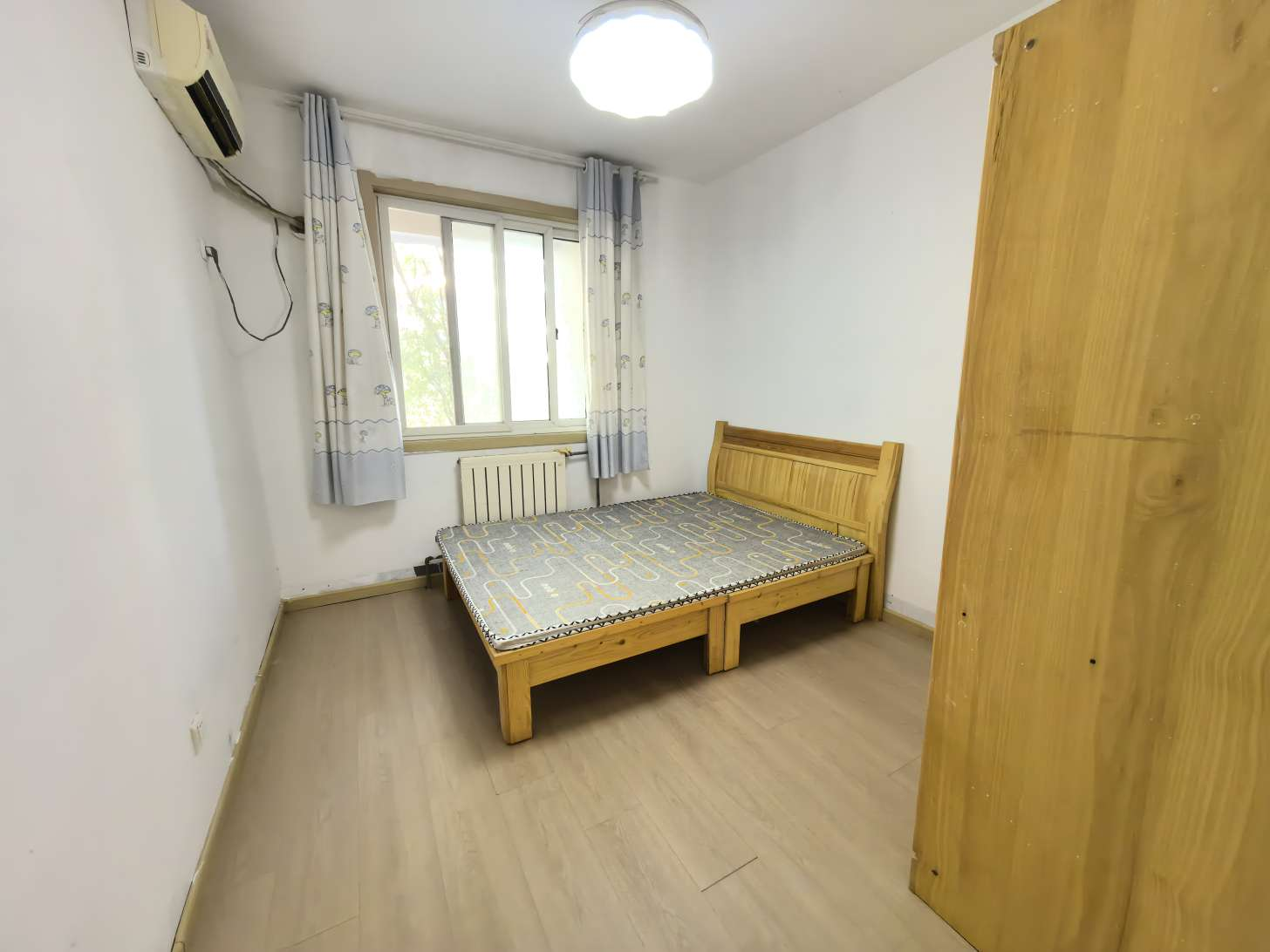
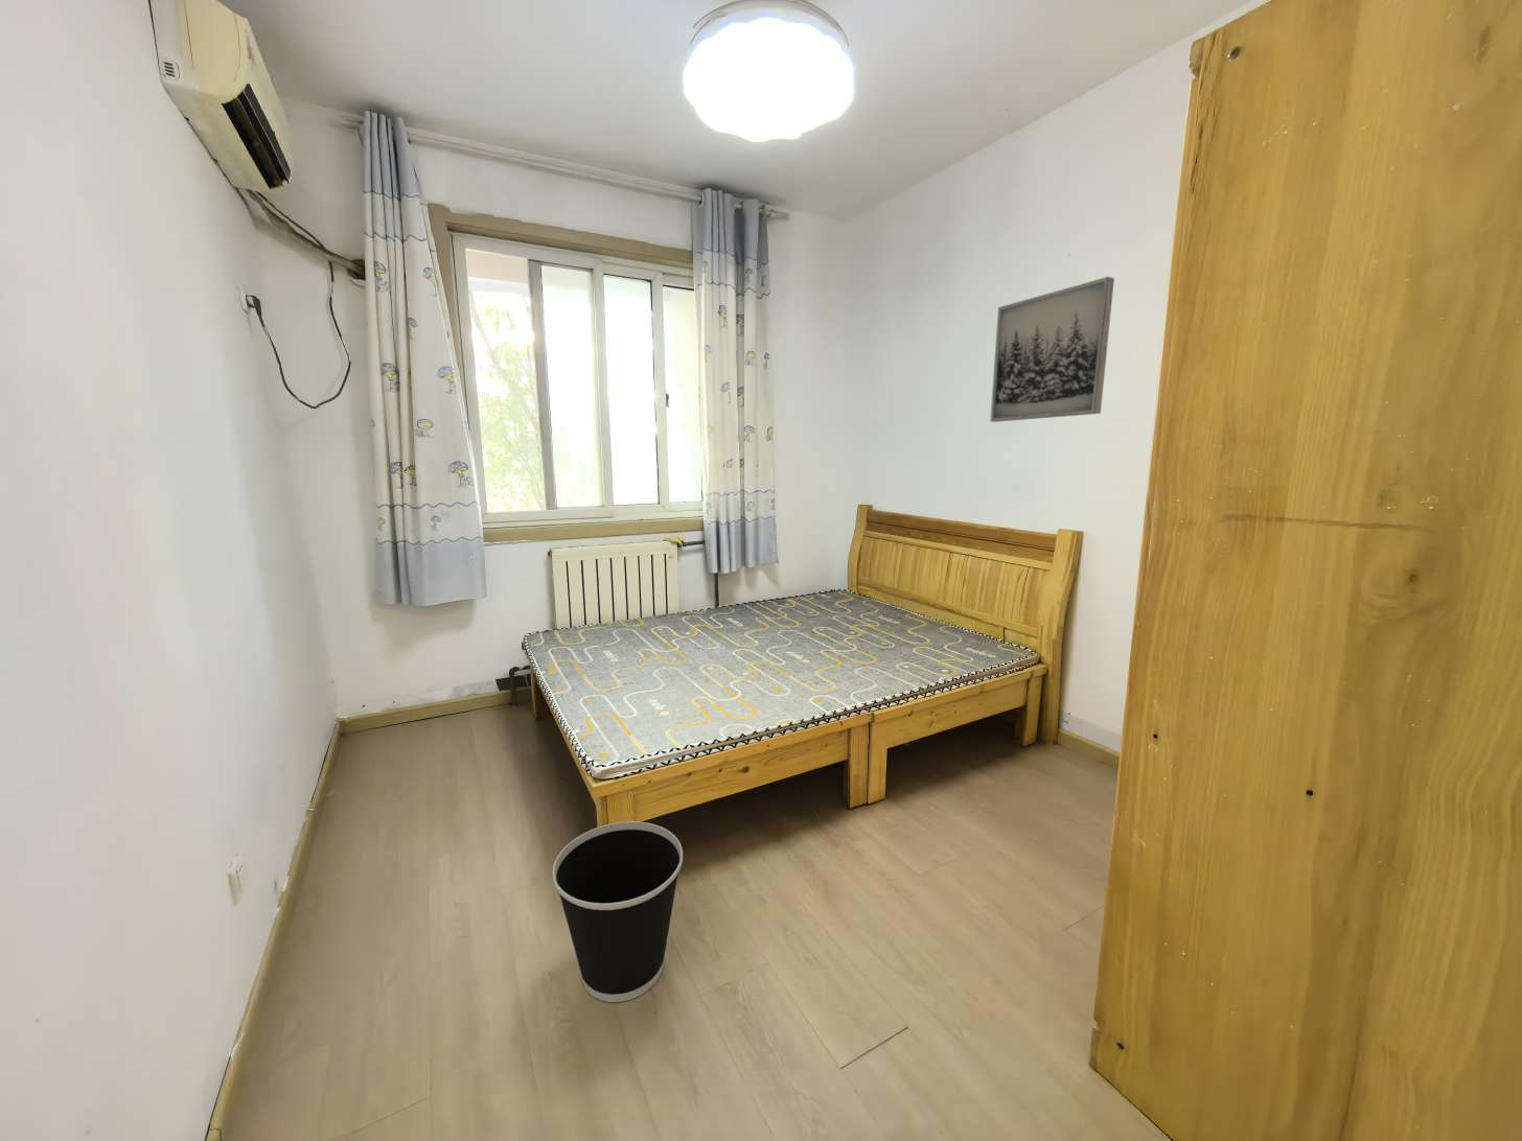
+ wall art [989,276,1116,423]
+ wastebasket [552,820,683,1003]
